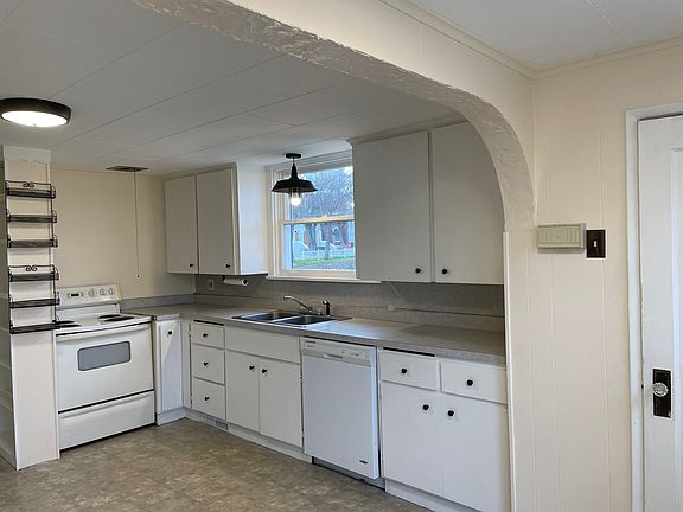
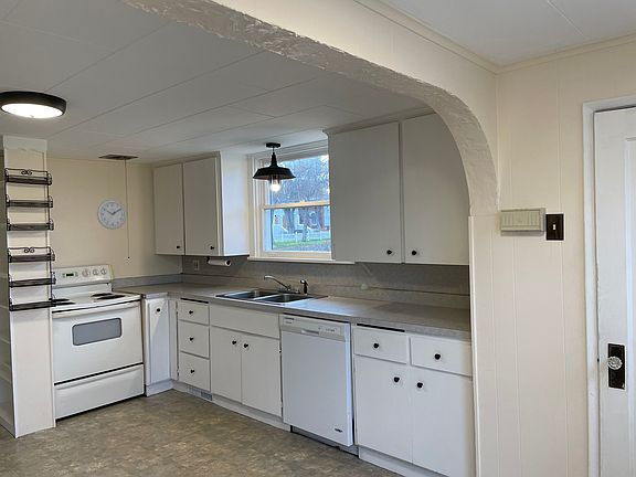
+ wall clock [96,199,127,231]
